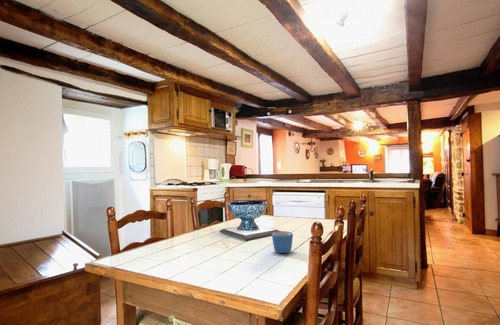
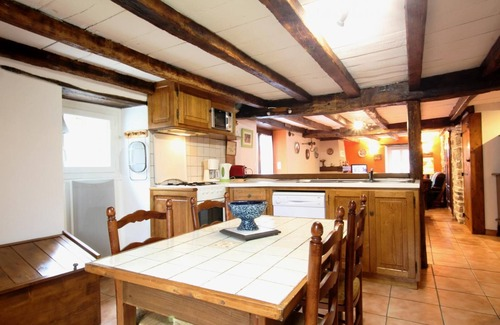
- mug [271,230,294,254]
